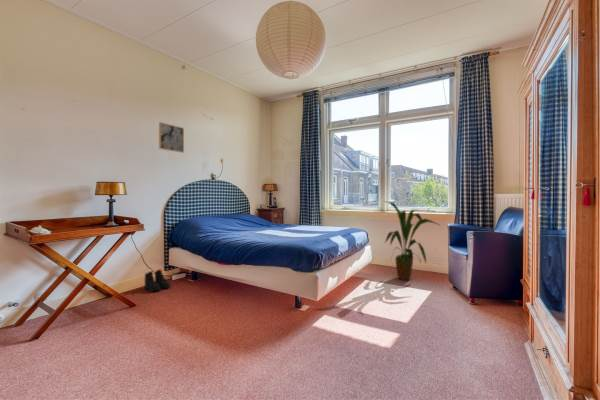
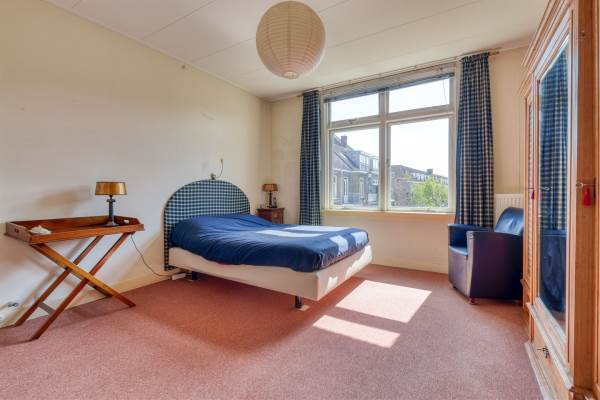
- wall art [158,121,185,154]
- boots [144,268,171,293]
- house plant [382,200,442,281]
